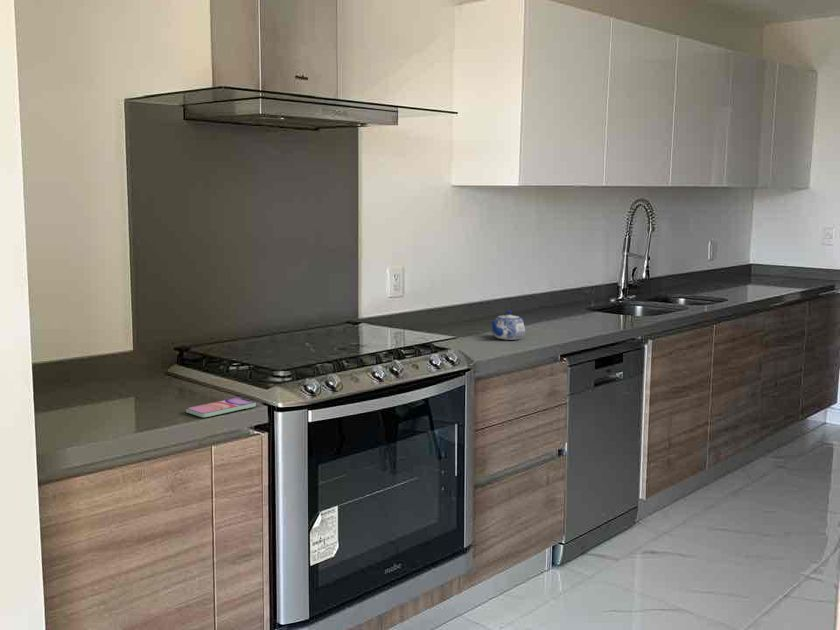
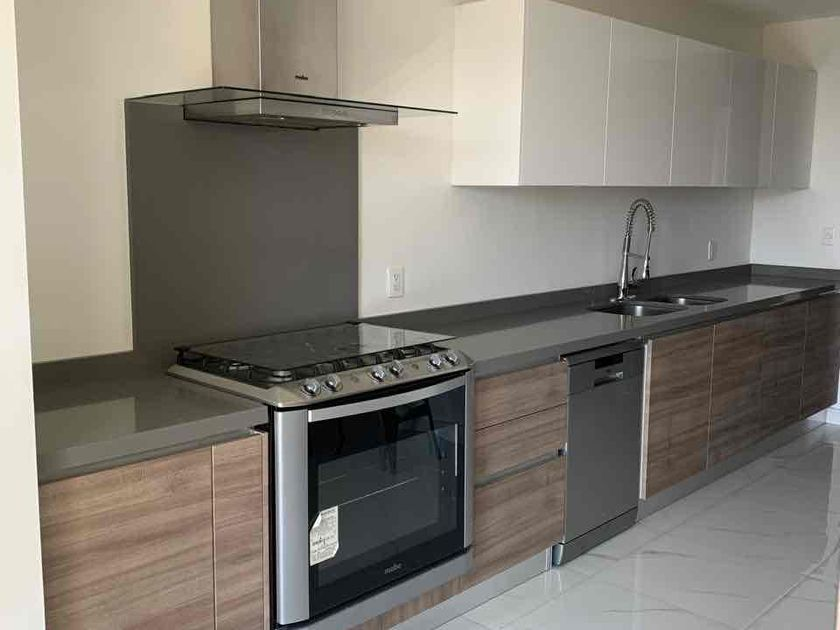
- smartphone [185,396,257,418]
- teapot [489,310,526,341]
